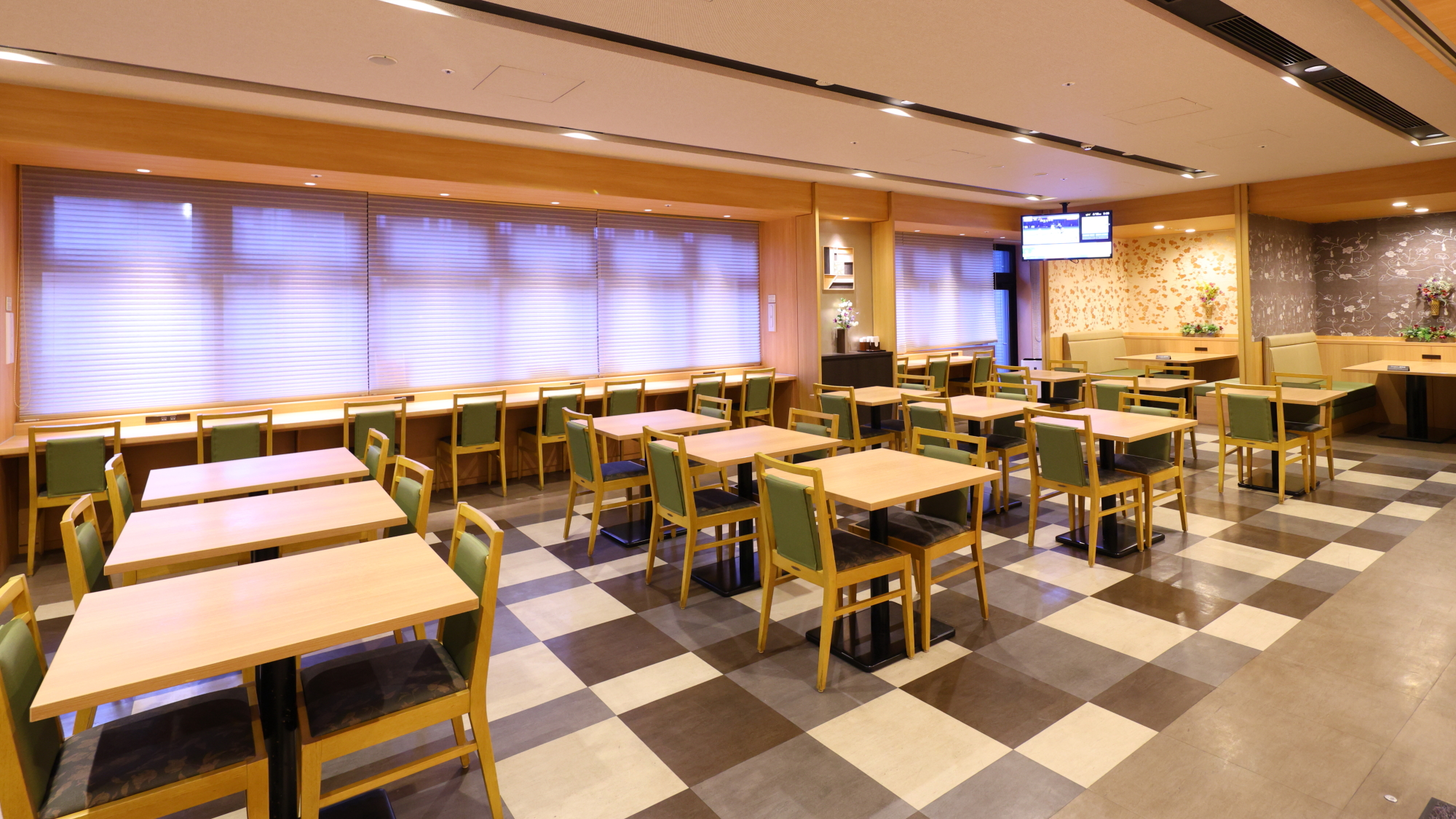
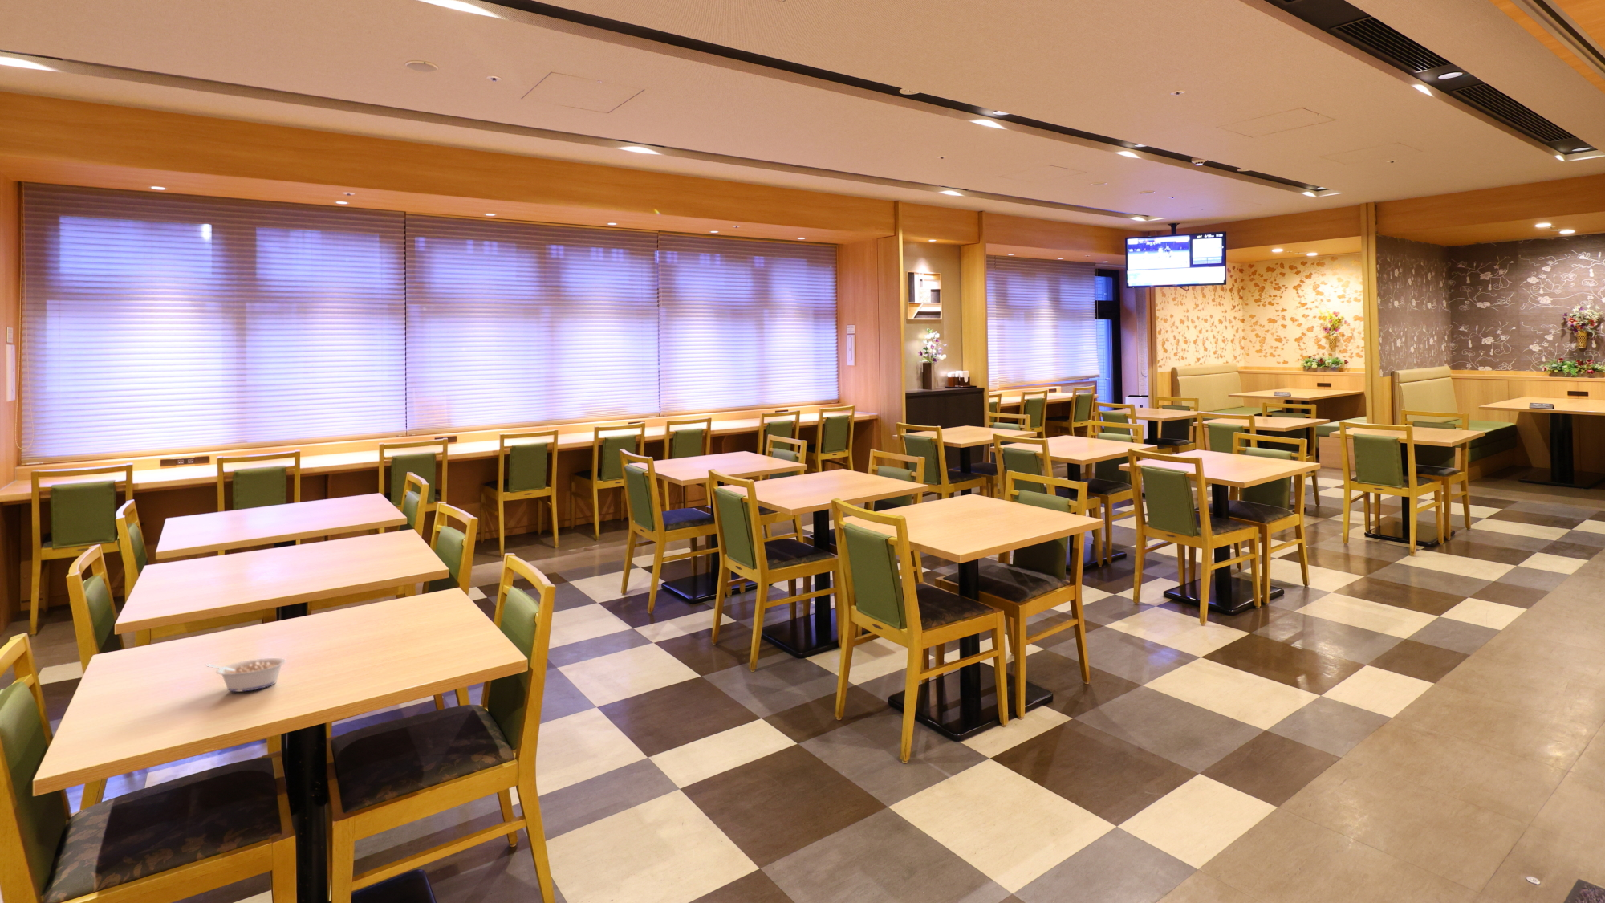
+ legume [205,657,287,692]
